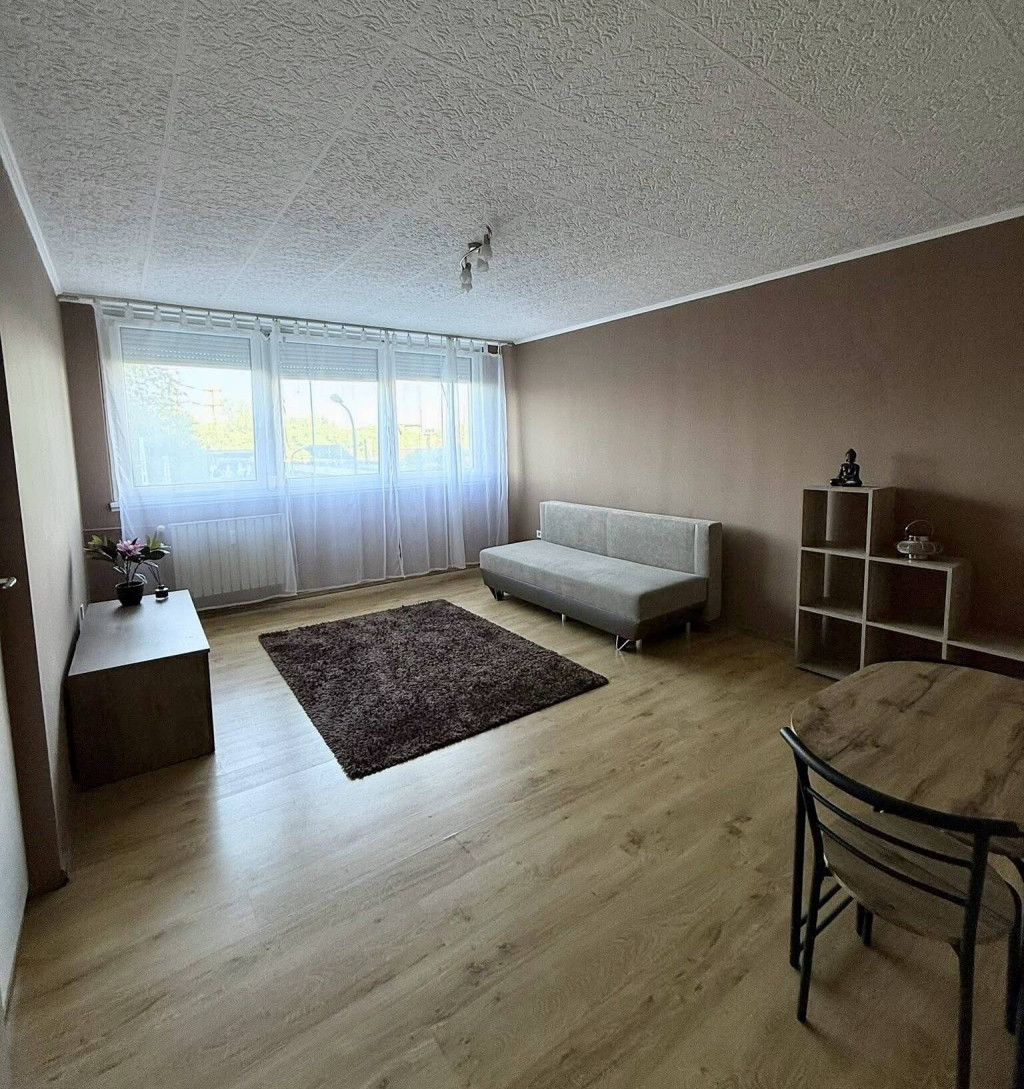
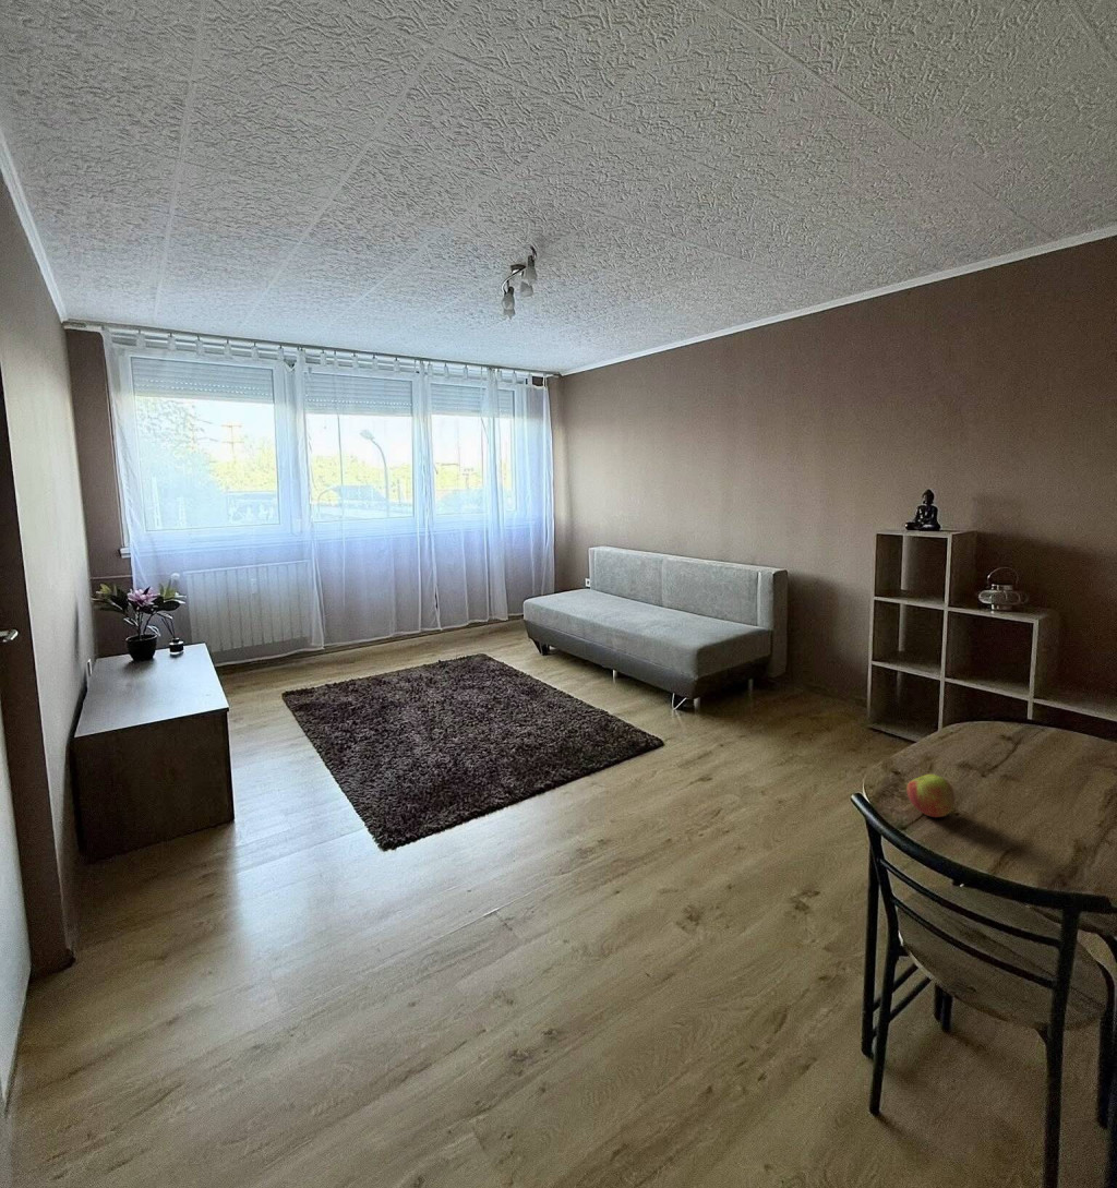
+ apple [905,773,956,818]
